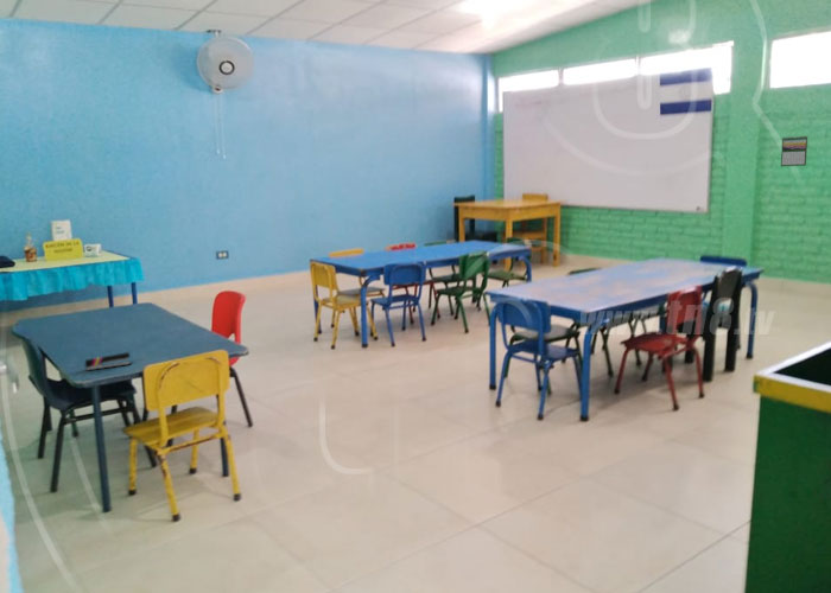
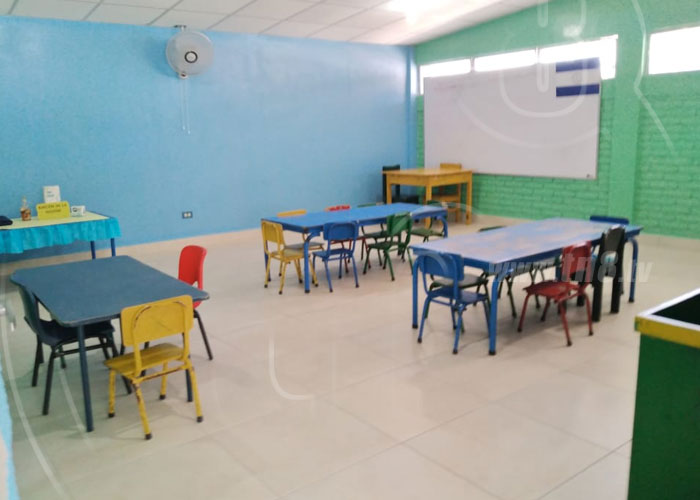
- stapler [84,351,133,372]
- calendar [780,135,808,167]
